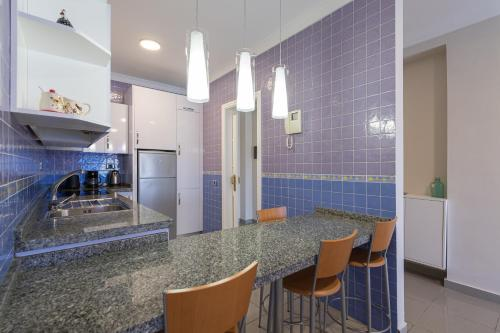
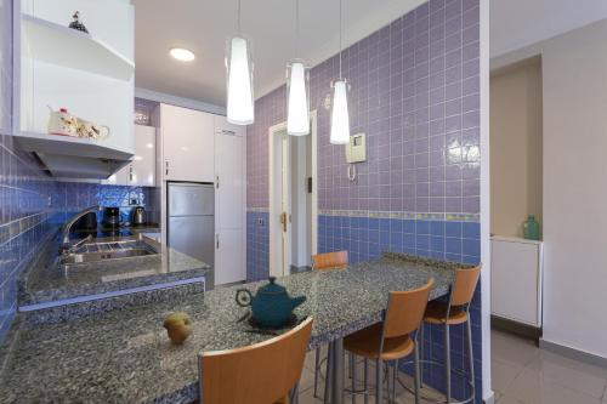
+ teapot [234,275,310,336]
+ fruit [163,311,193,346]
